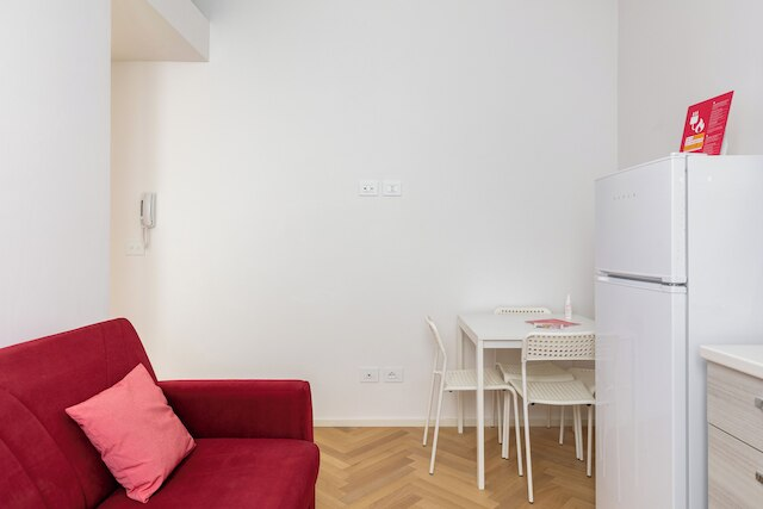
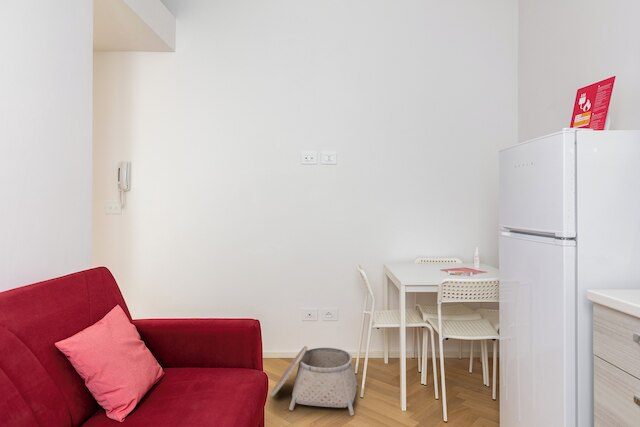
+ basket [269,345,359,416]
